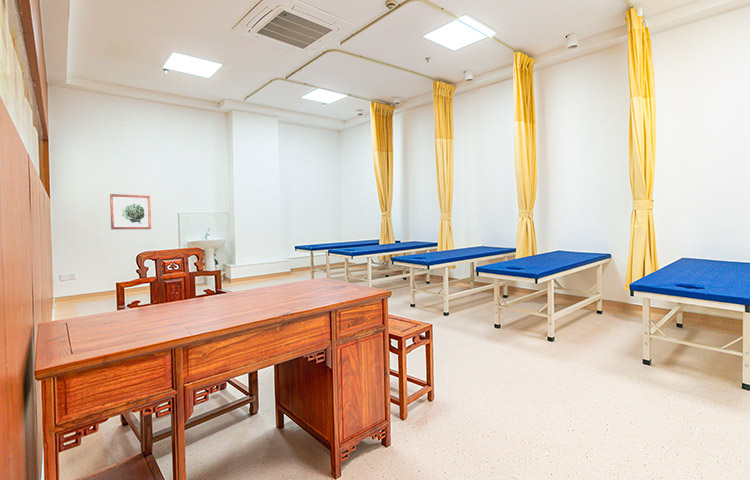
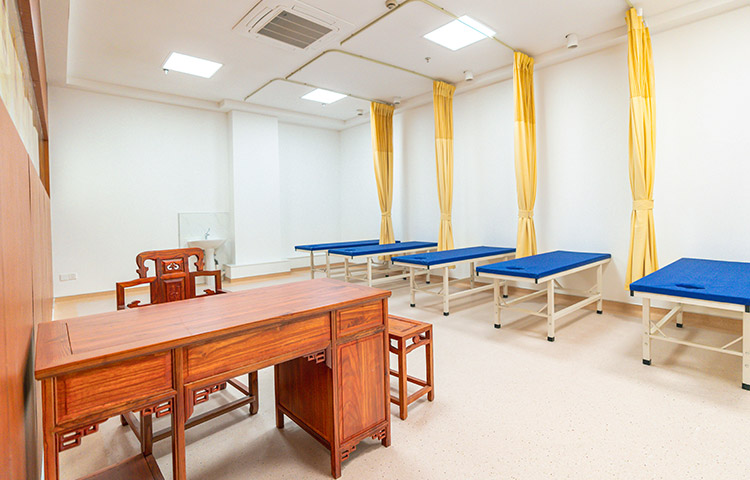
- wall art [109,193,152,230]
